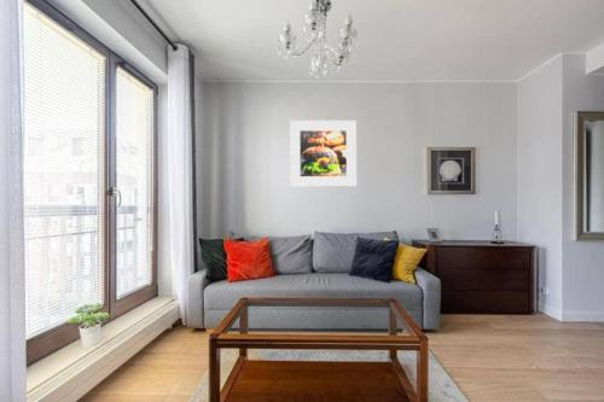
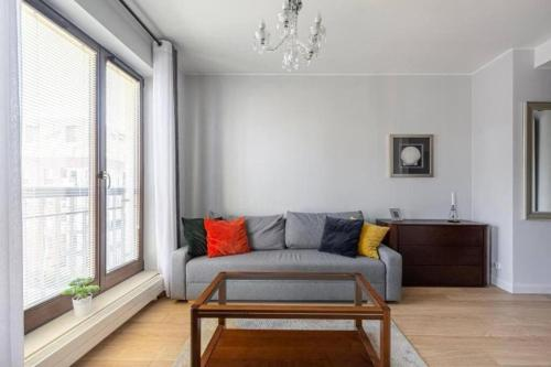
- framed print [289,120,358,187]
